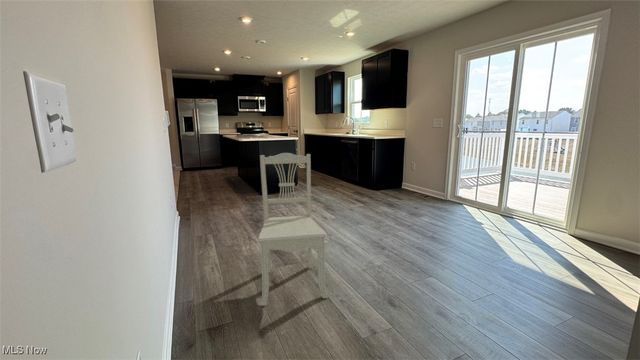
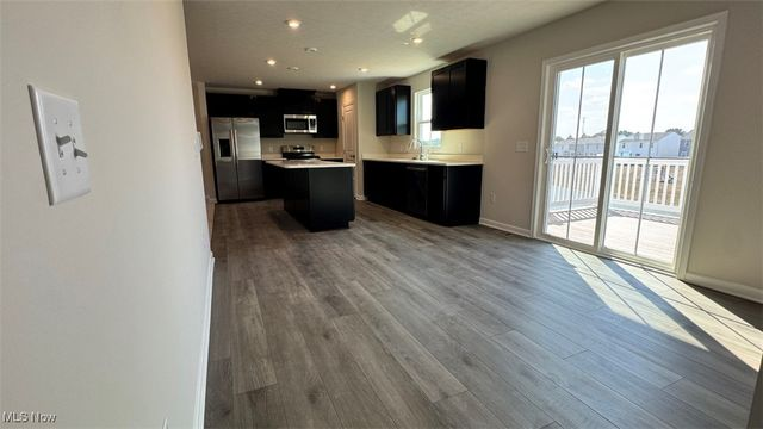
- dining chair [257,152,328,307]
